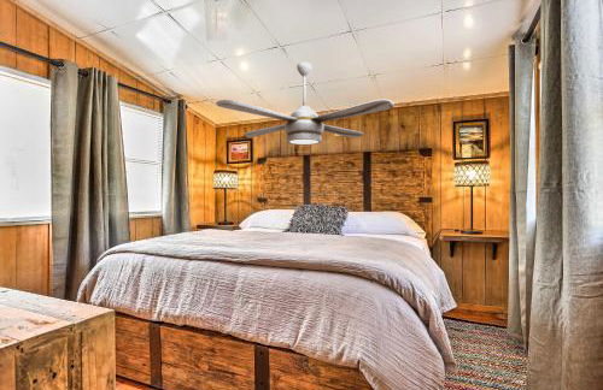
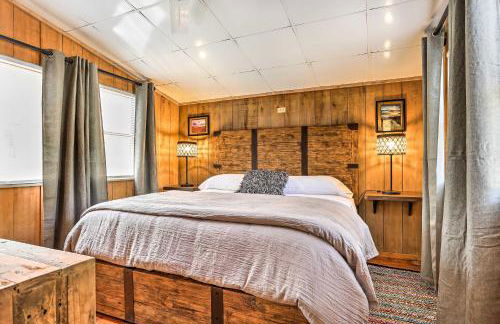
- ceiling fan [215,61,394,146]
